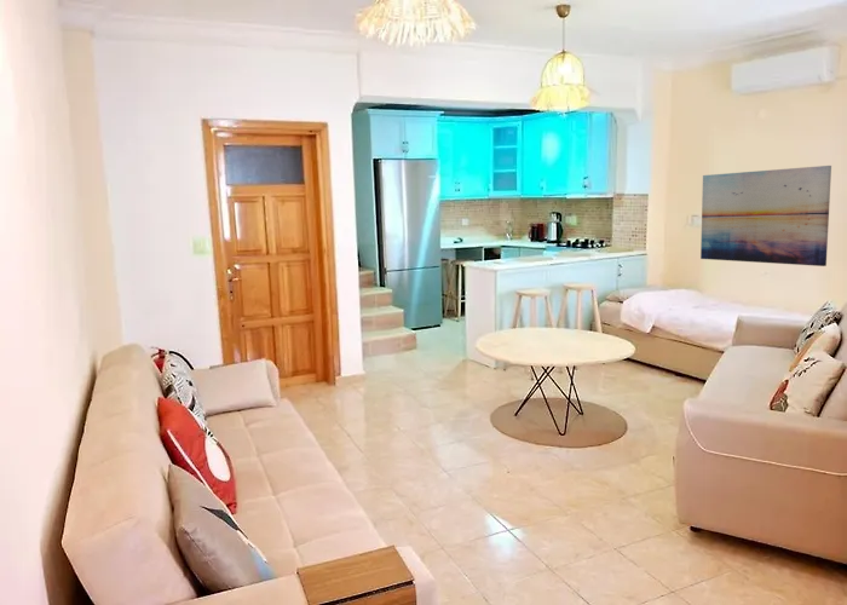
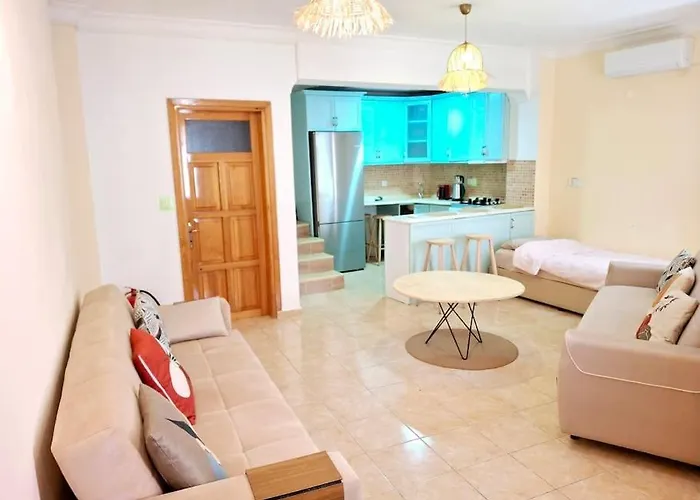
- wall art [699,165,832,267]
